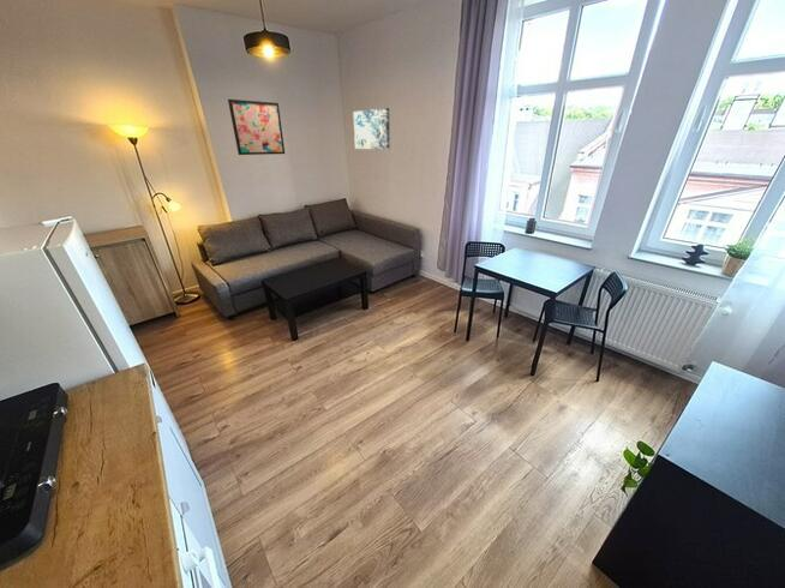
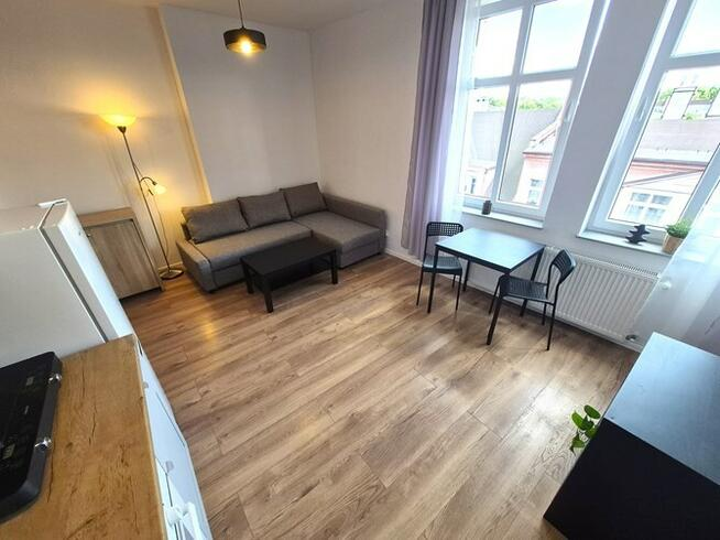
- wall art [352,107,391,150]
- wall art [227,98,286,156]
